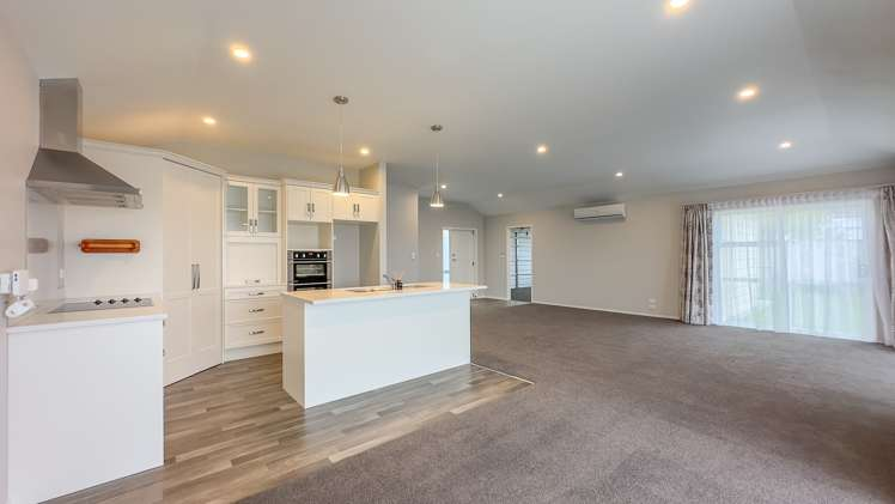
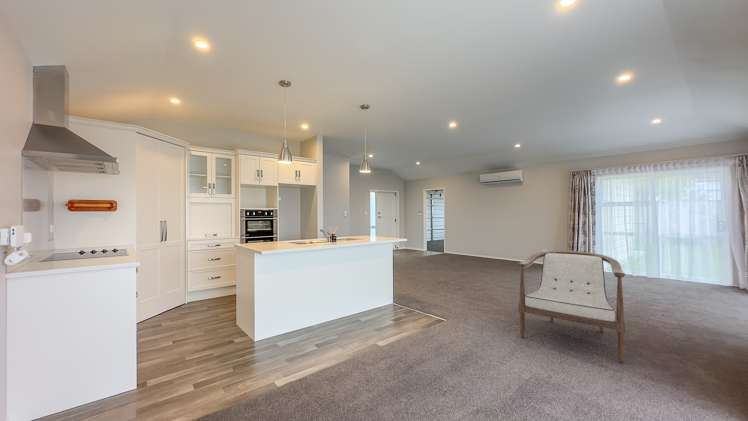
+ armchair [516,250,626,364]
